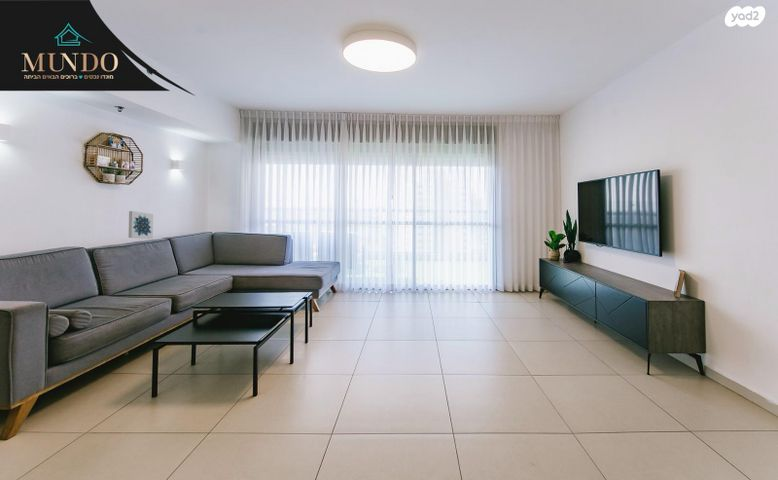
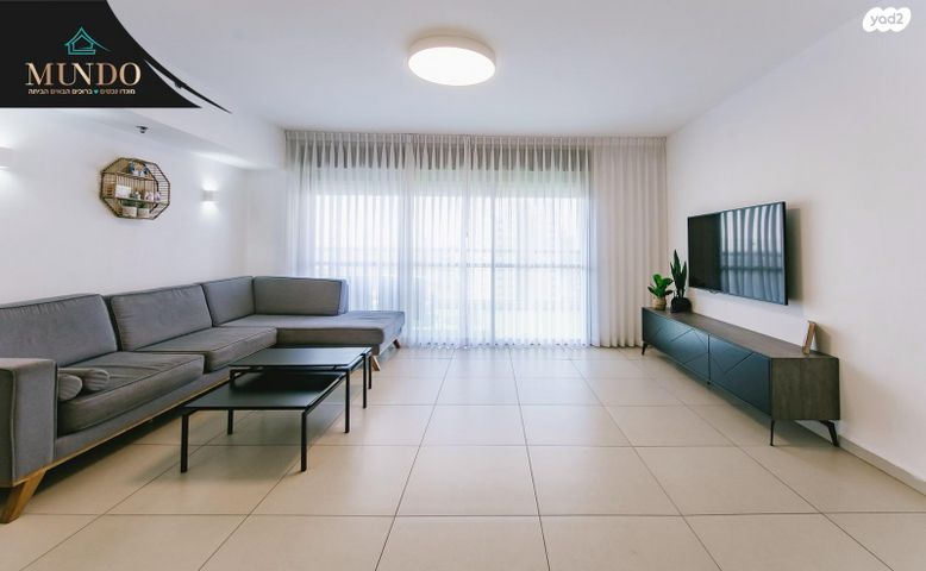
- wall art [128,210,154,240]
